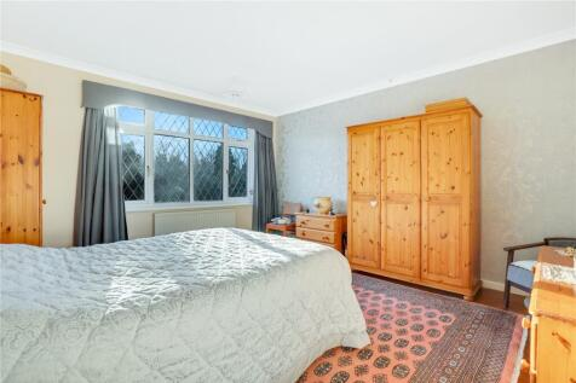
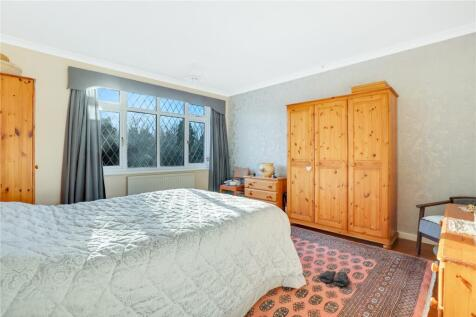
+ slippers [319,269,350,288]
